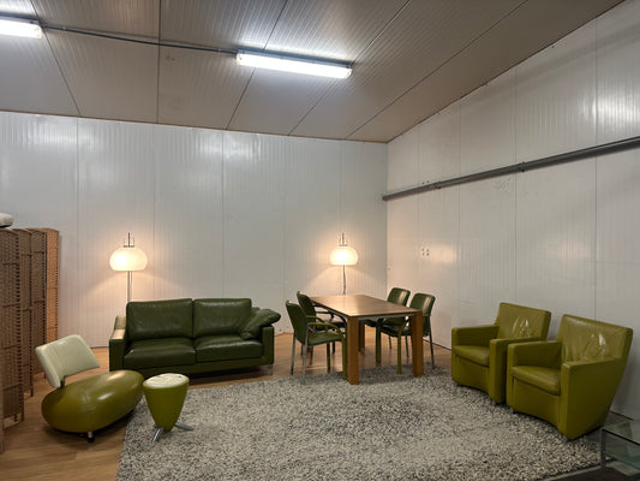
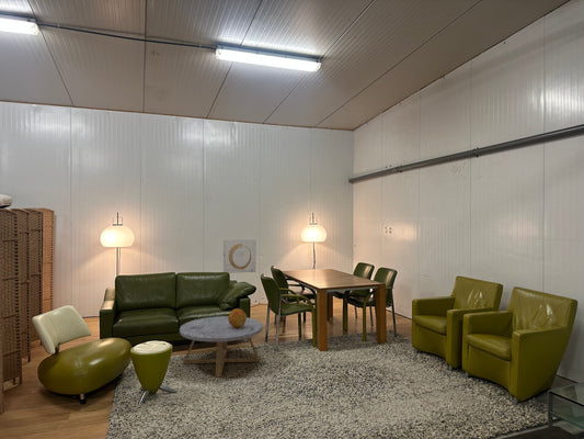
+ decorative sphere [227,307,248,328]
+ wall art [222,239,256,274]
+ coffee table [179,315,264,379]
